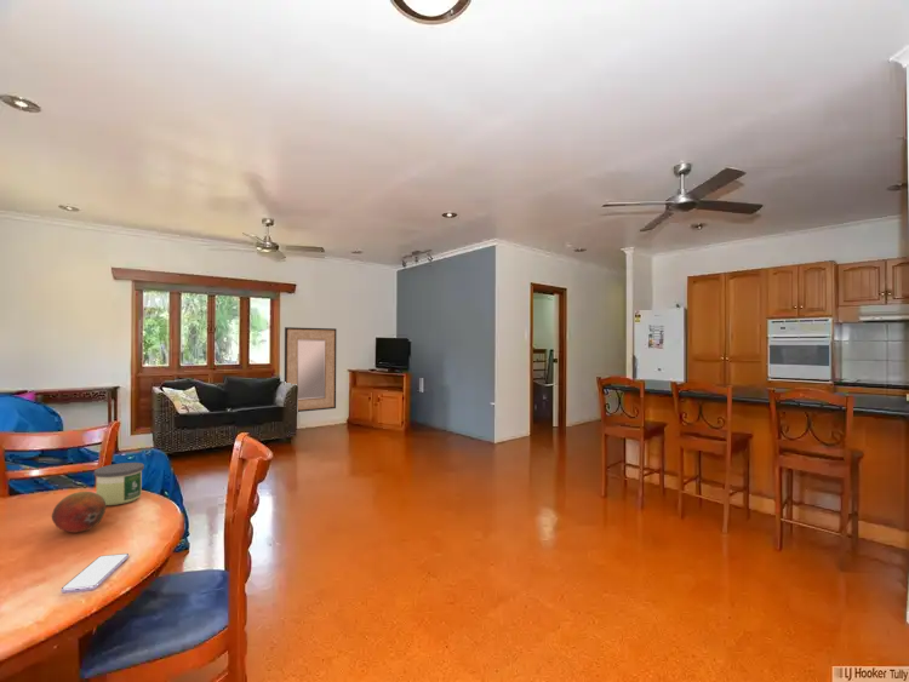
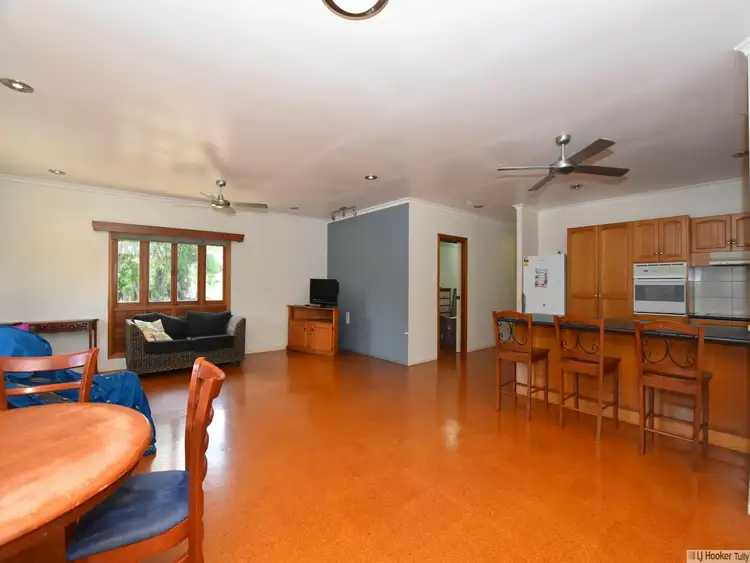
- home mirror [284,326,338,413]
- candle [93,462,145,506]
- fruit [51,491,107,534]
- smartphone [61,552,130,594]
